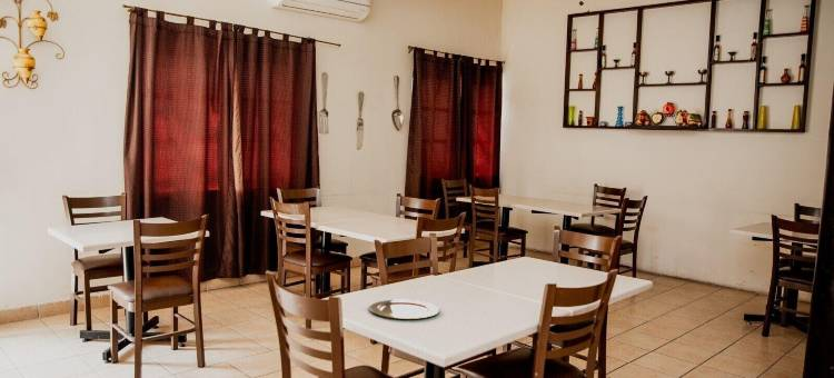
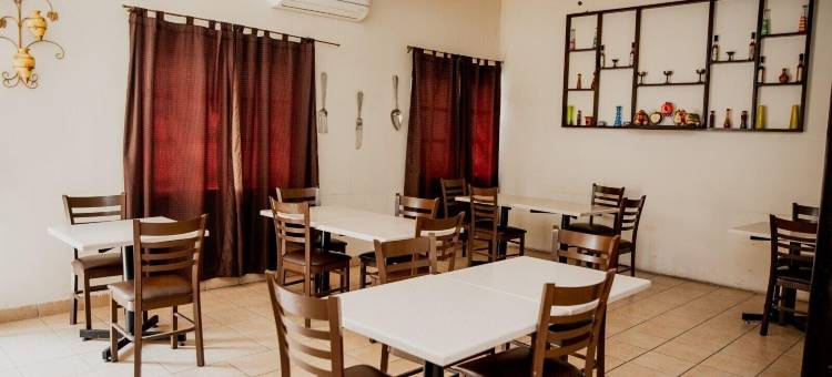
- plate [368,299,440,320]
